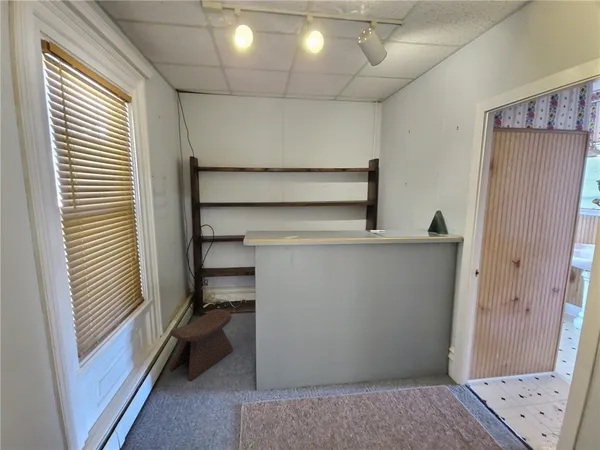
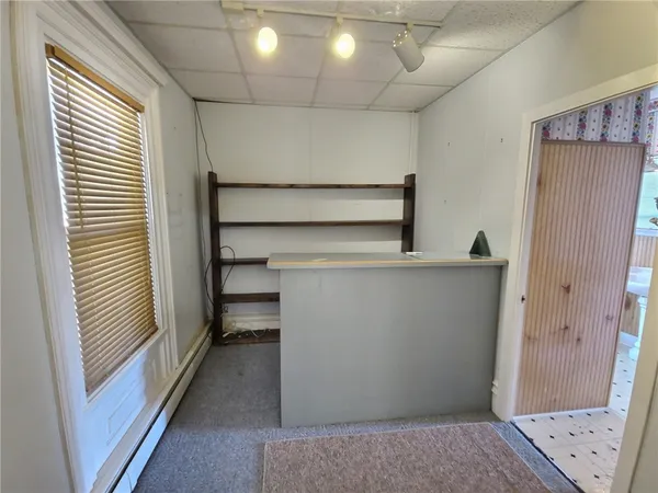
- stool [168,308,234,382]
